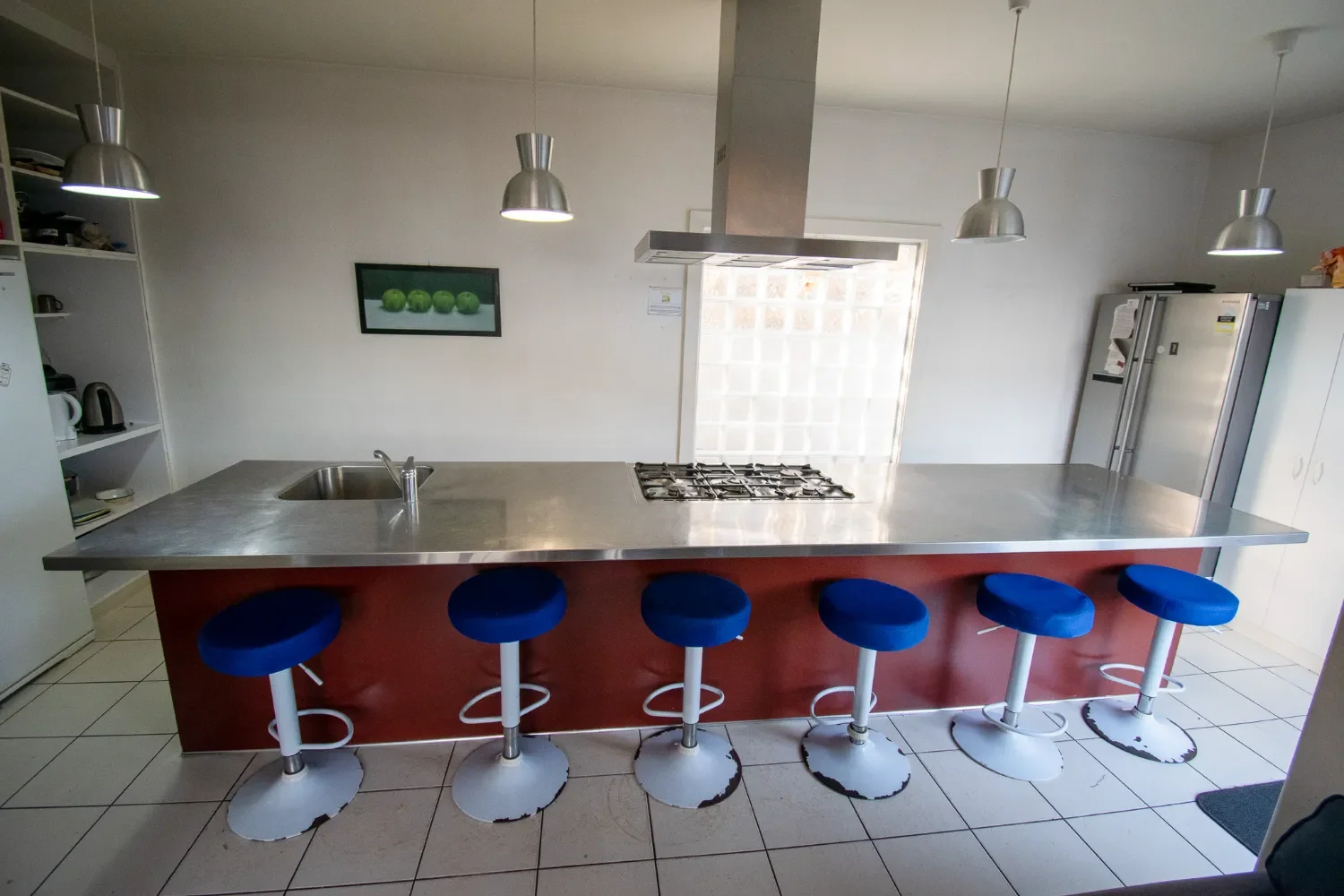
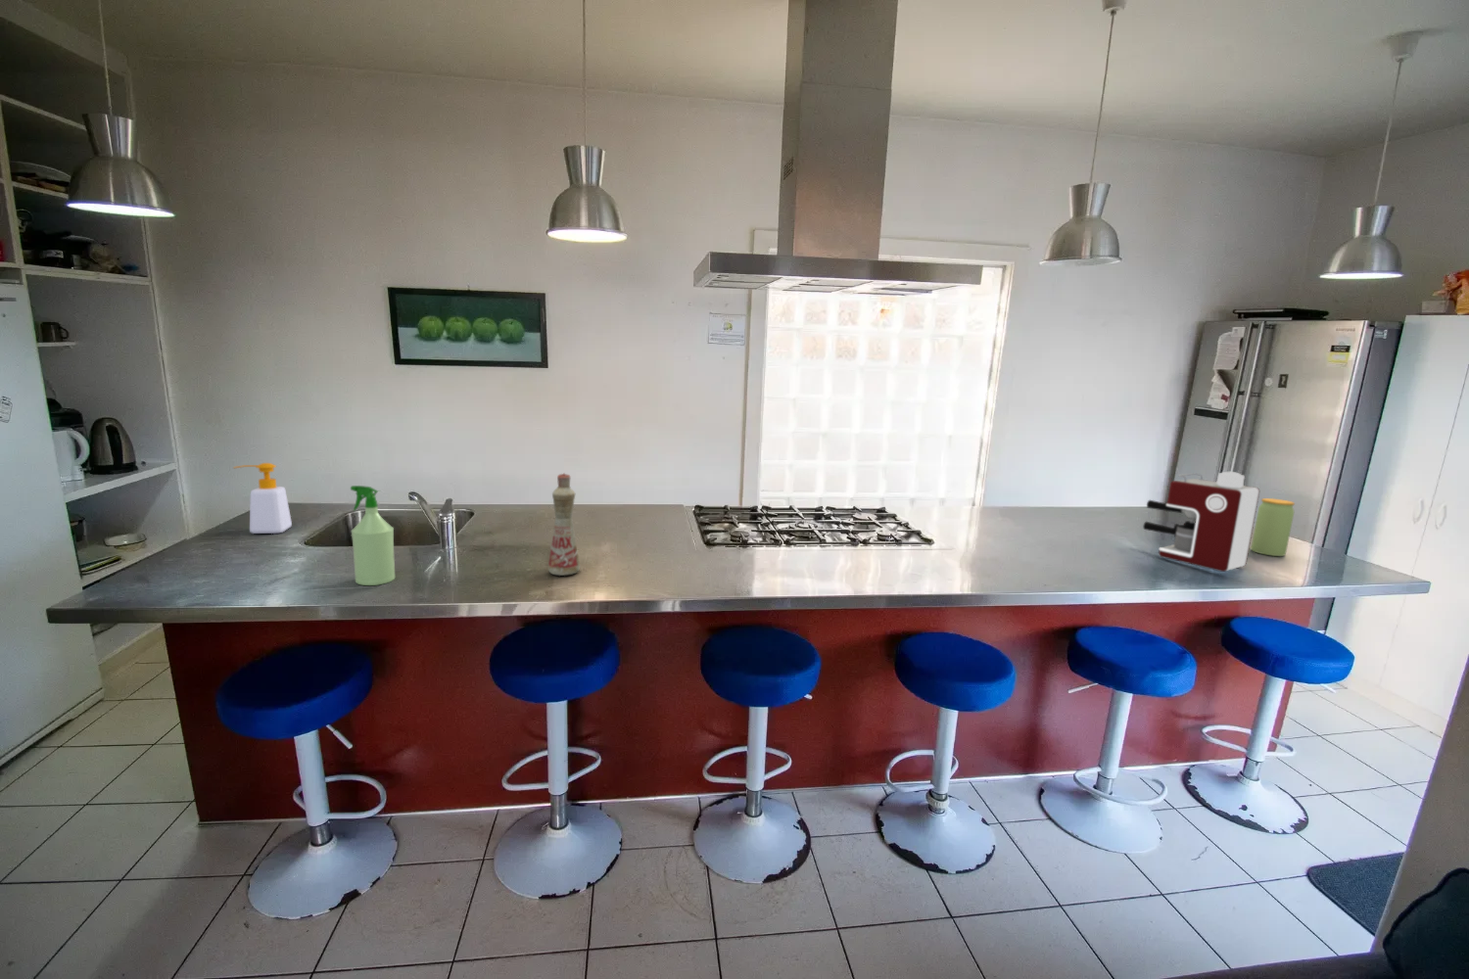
+ bottle [548,472,580,577]
+ coffee maker [1142,471,1260,573]
+ spray bottle [350,485,396,587]
+ soap bottle [232,462,293,534]
+ jar [1249,497,1295,557]
